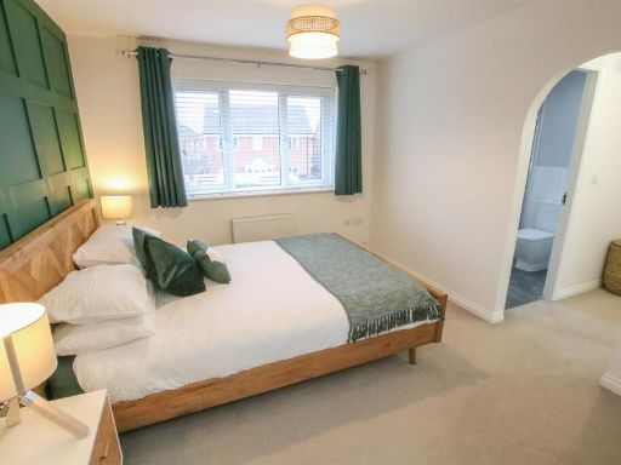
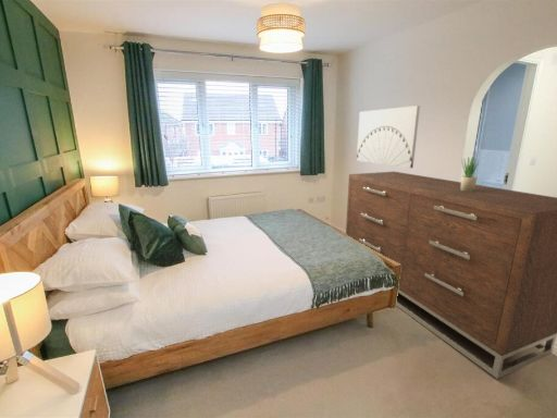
+ wall art [356,104,421,169]
+ potted plant [460,152,480,192]
+ dresser [345,171,557,380]
